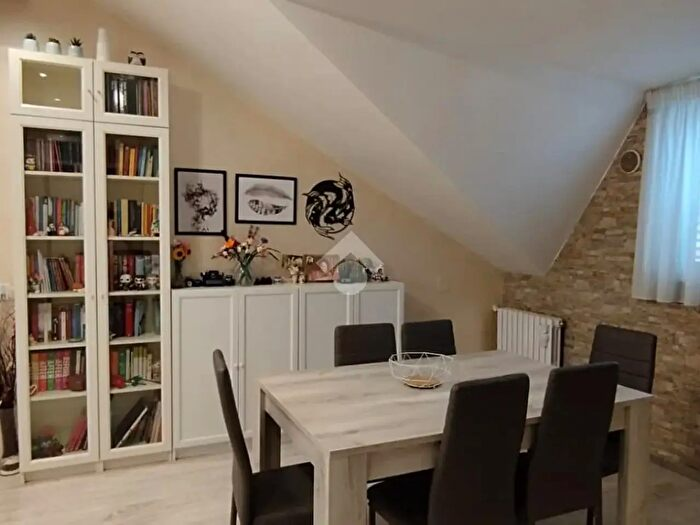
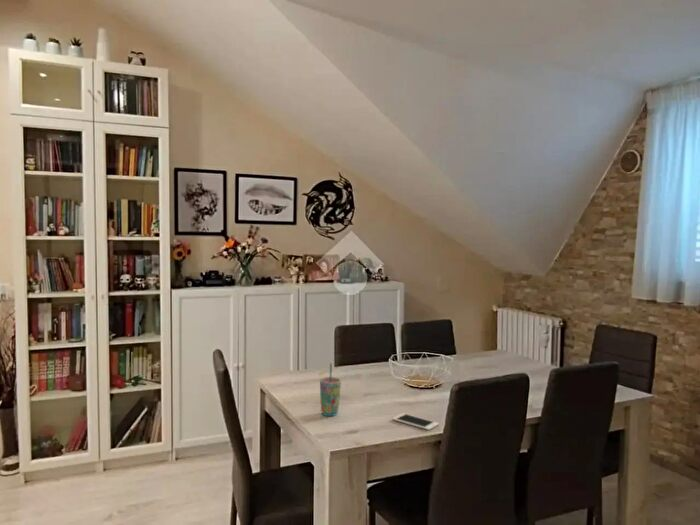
+ cup [319,362,342,417]
+ cell phone [392,412,440,431]
